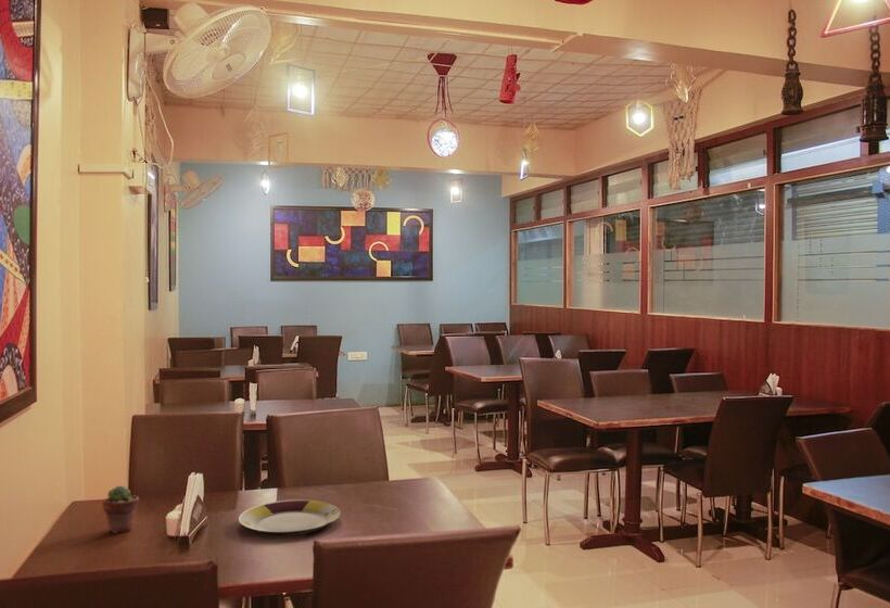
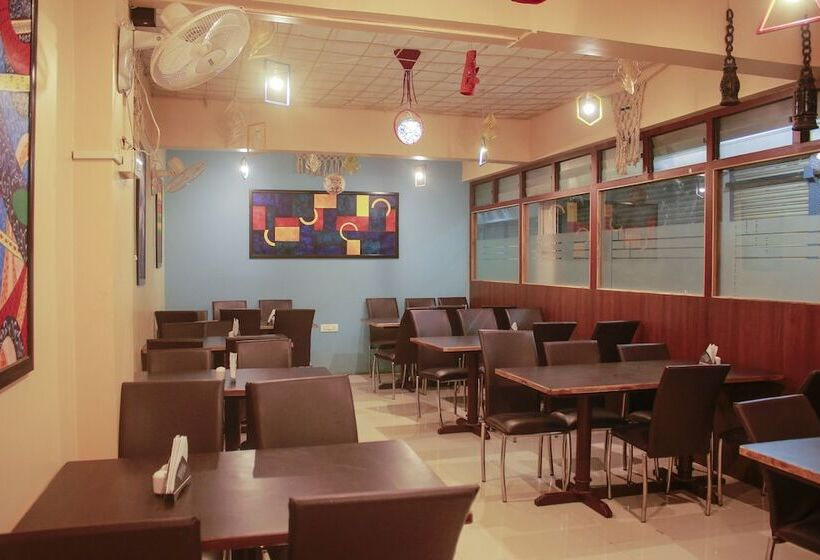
- plate [238,498,342,536]
- potted succulent [102,484,140,534]
